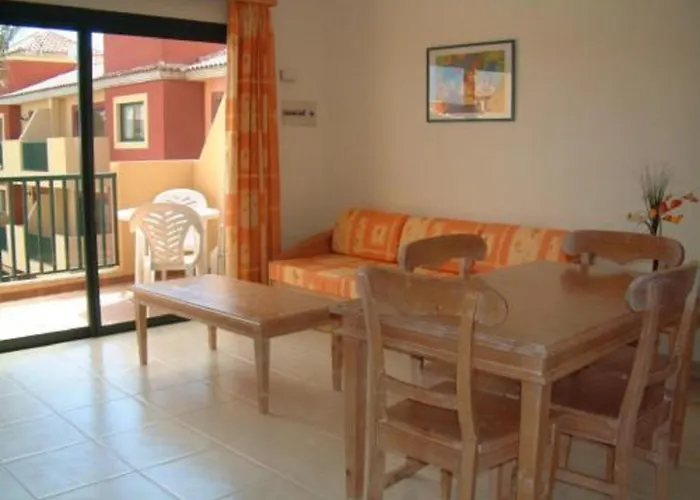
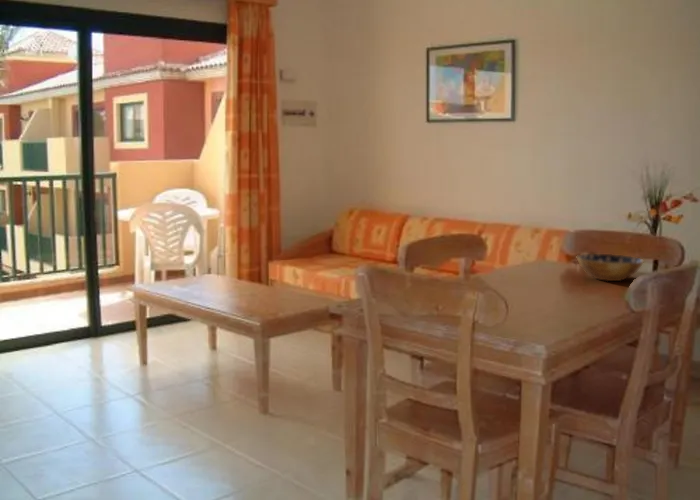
+ bowl [576,253,645,282]
